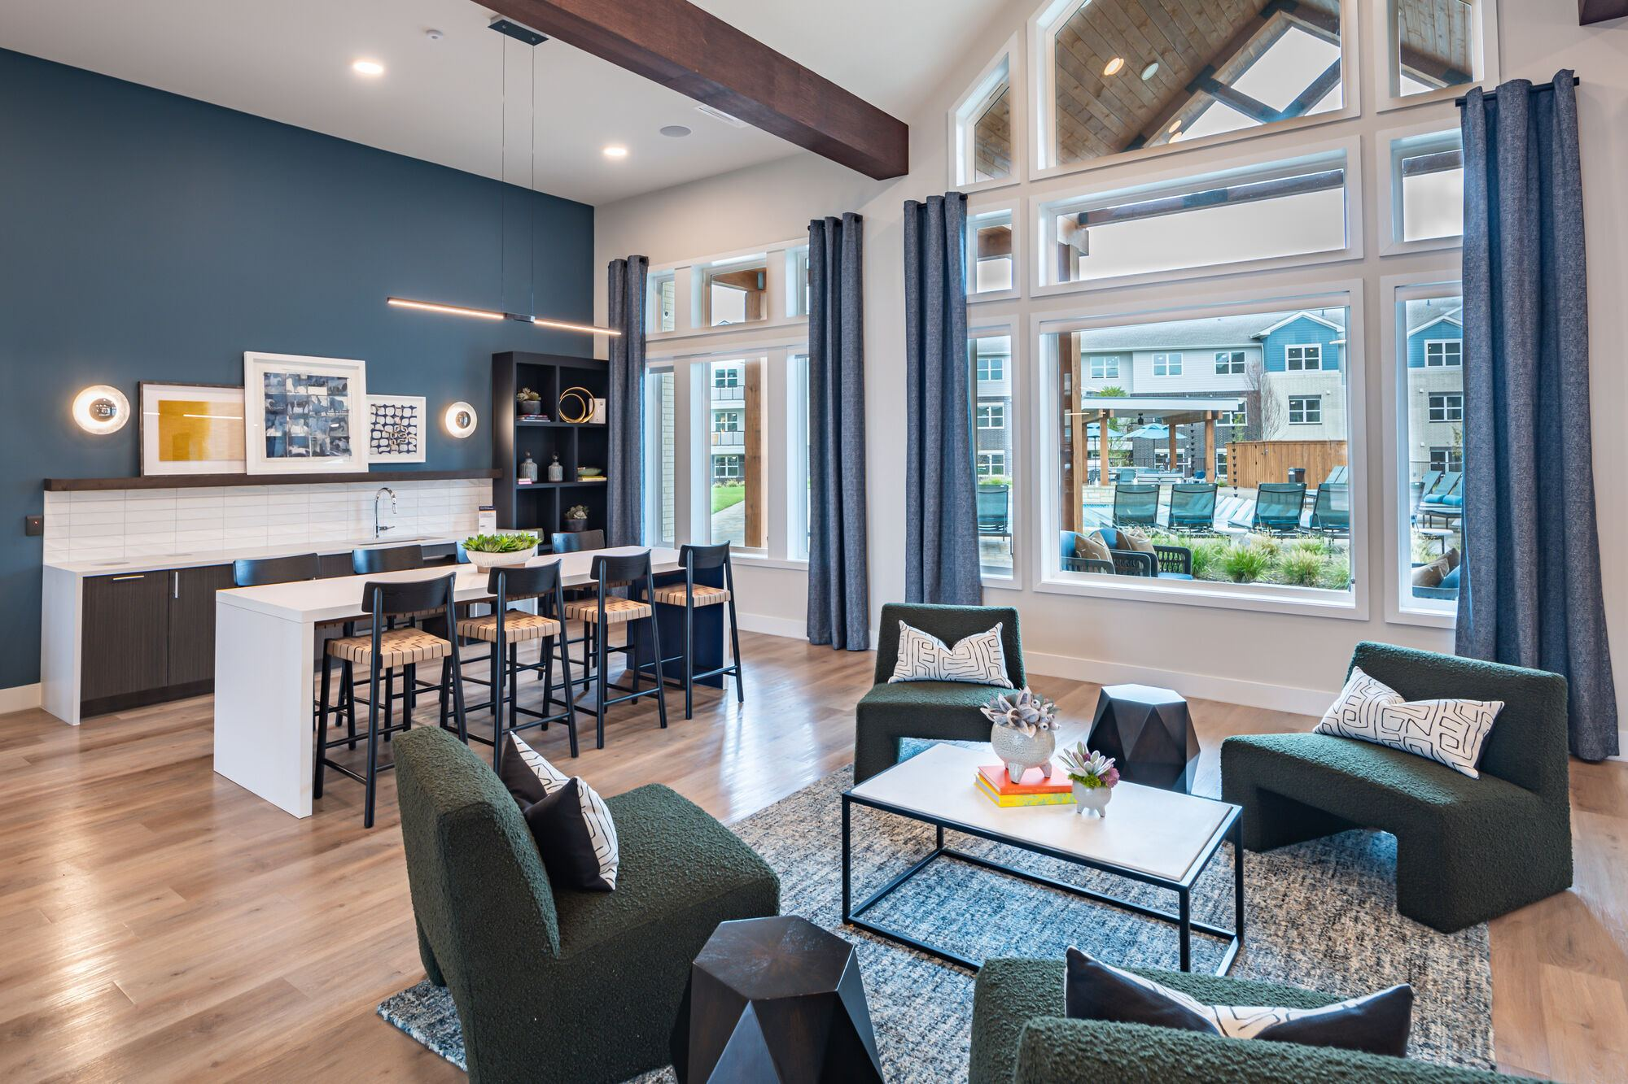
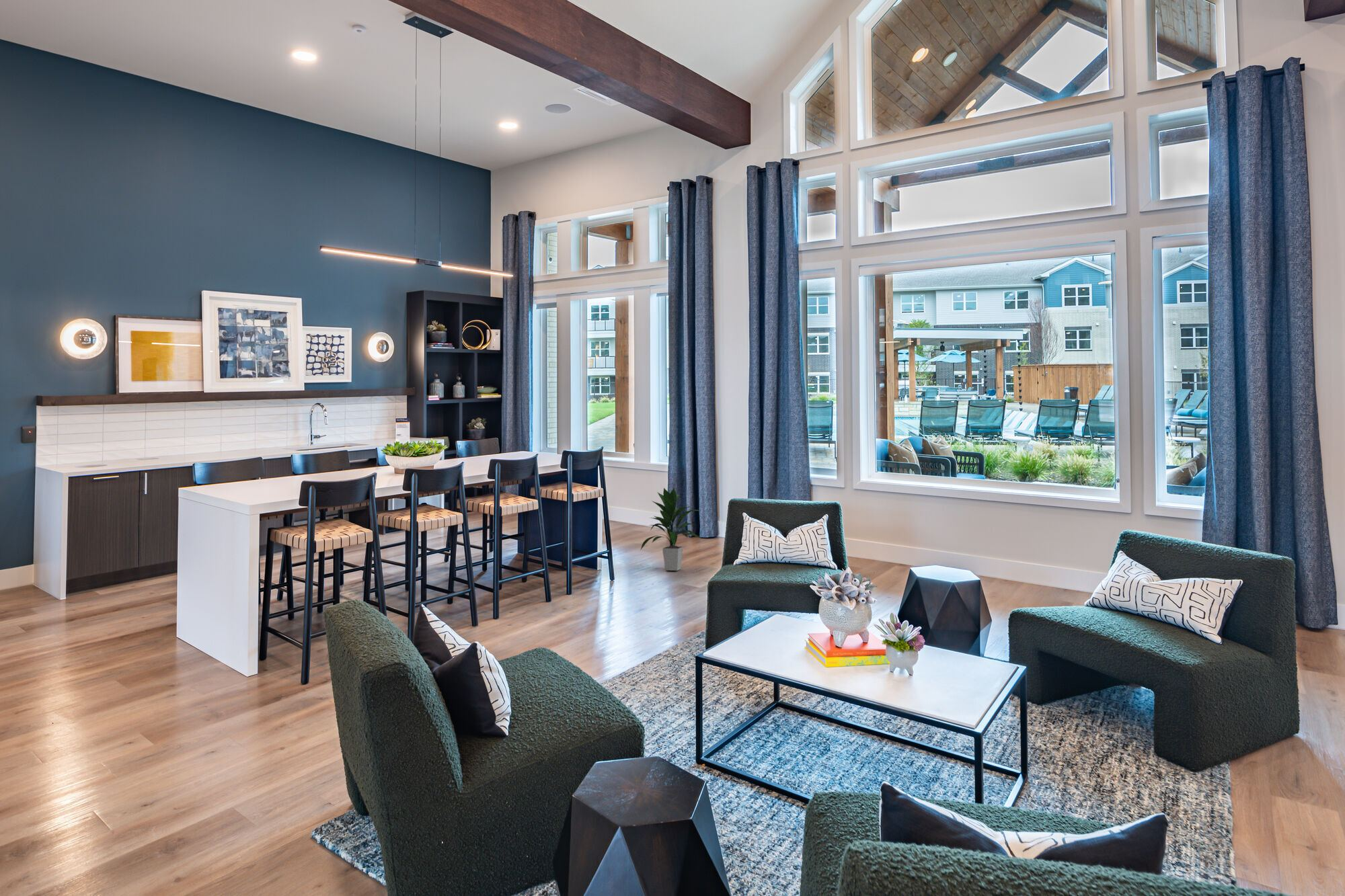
+ indoor plant [640,487,703,571]
